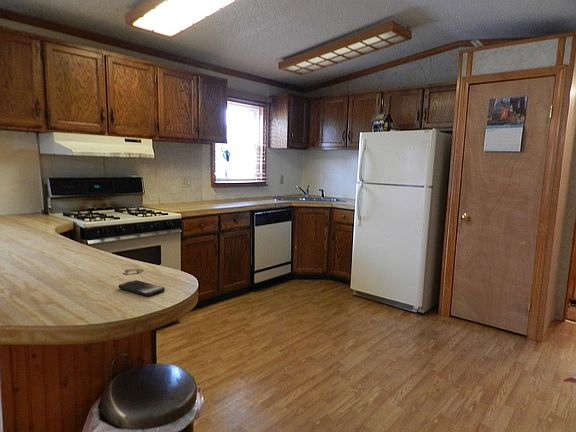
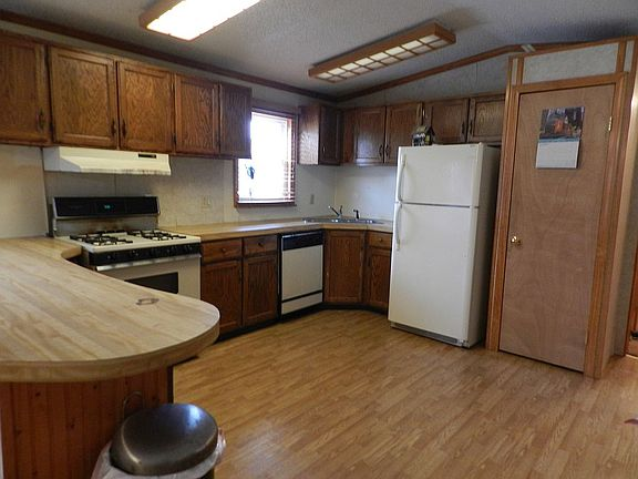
- smartphone [117,279,166,297]
